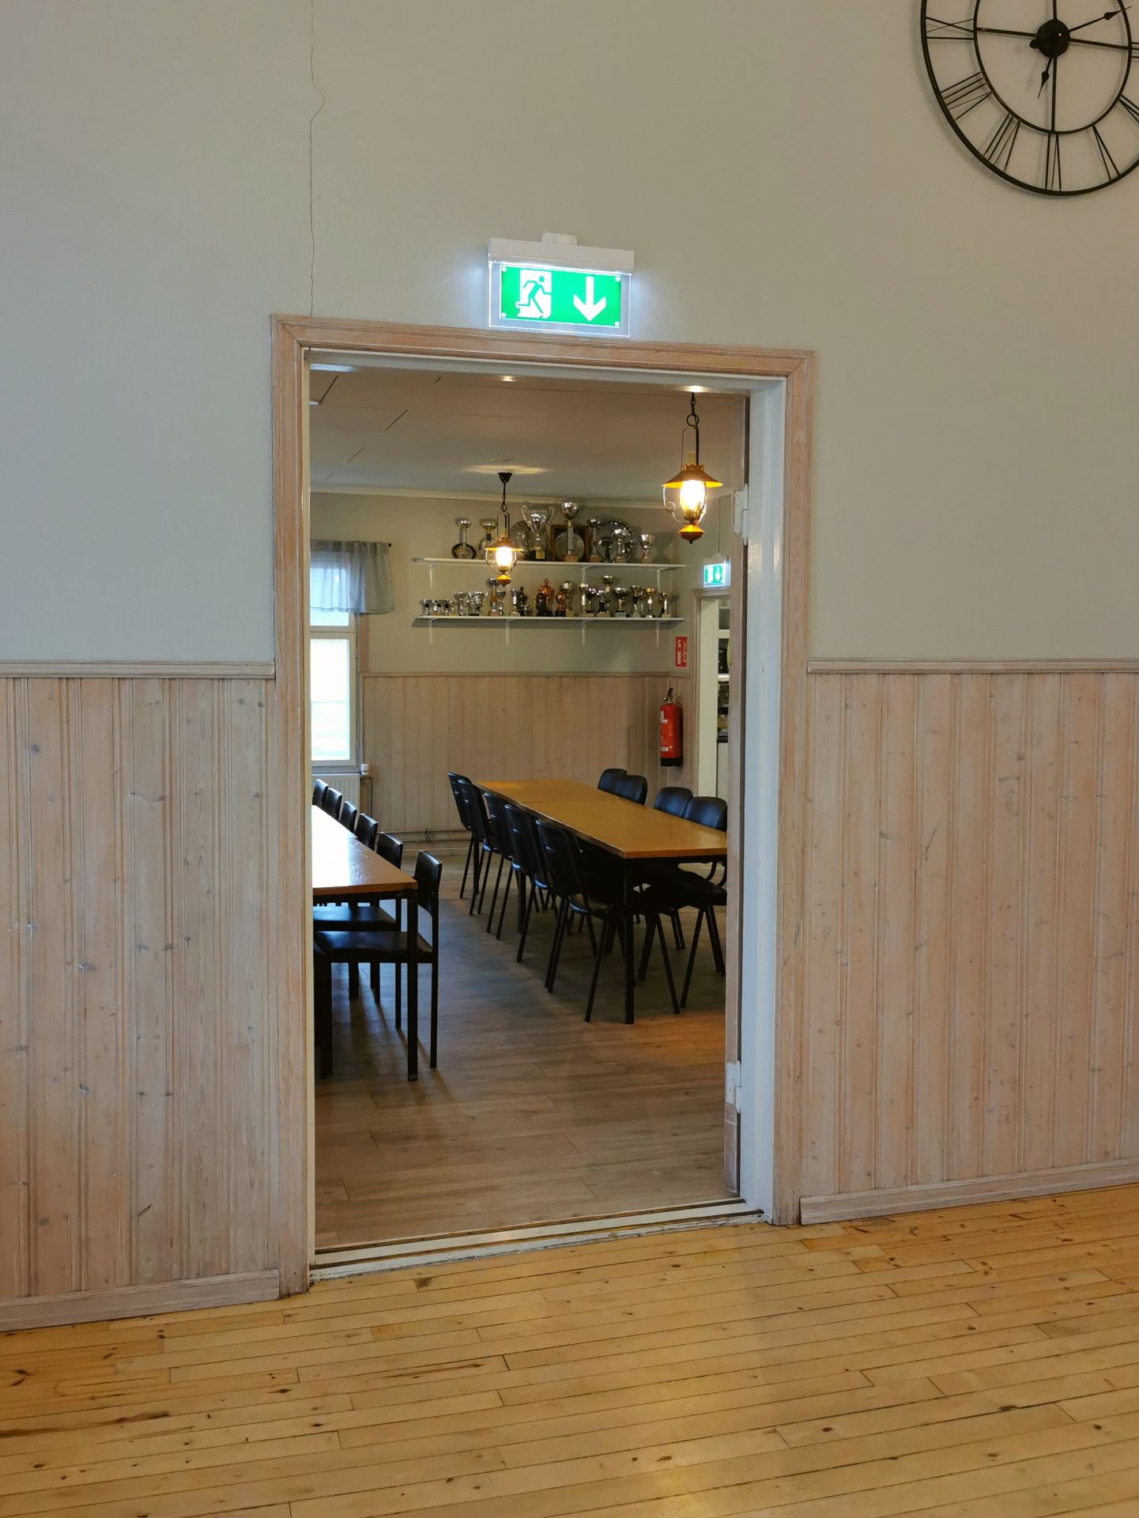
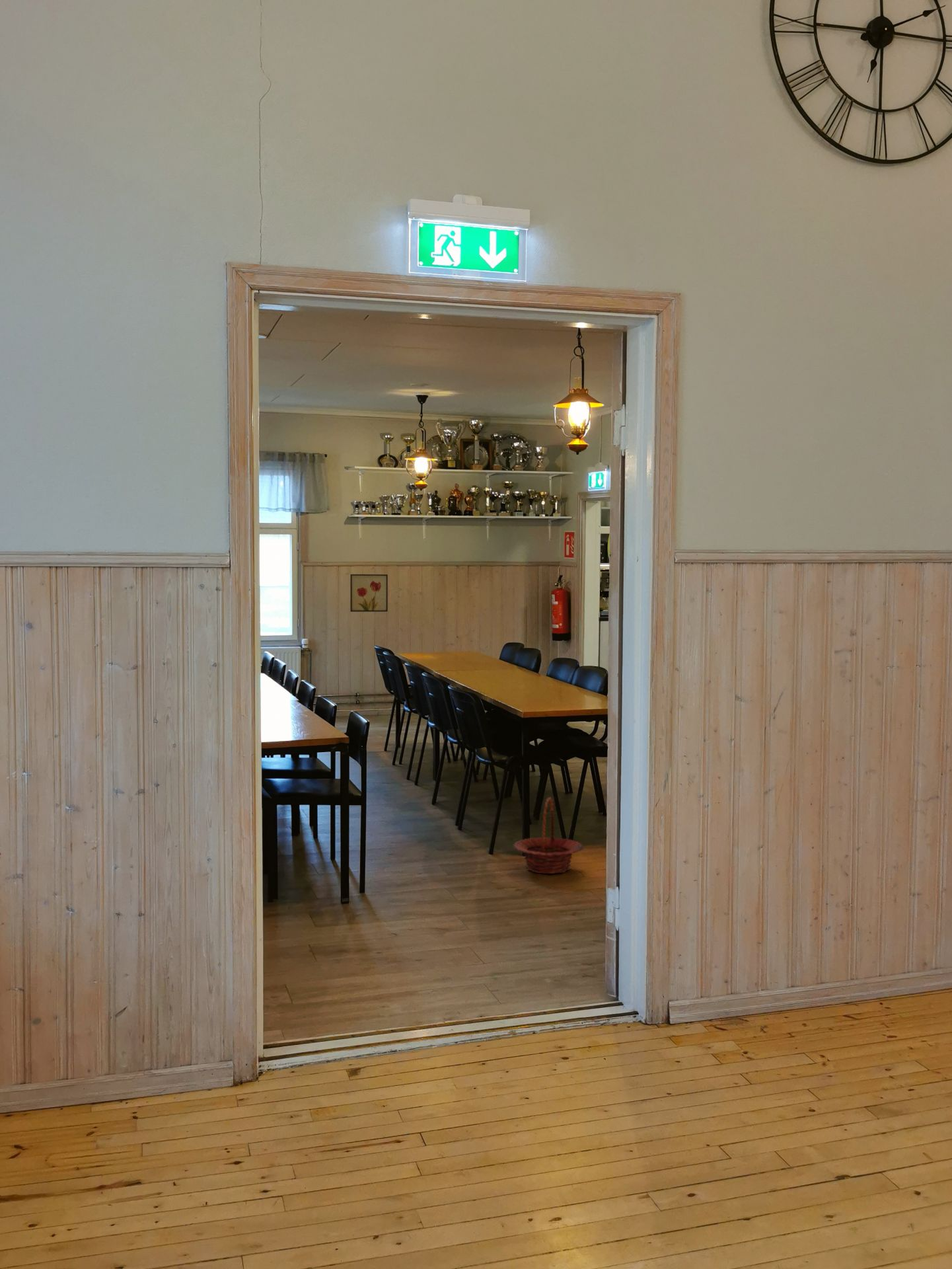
+ basket [512,797,585,874]
+ wall art [349,574,388,613]
